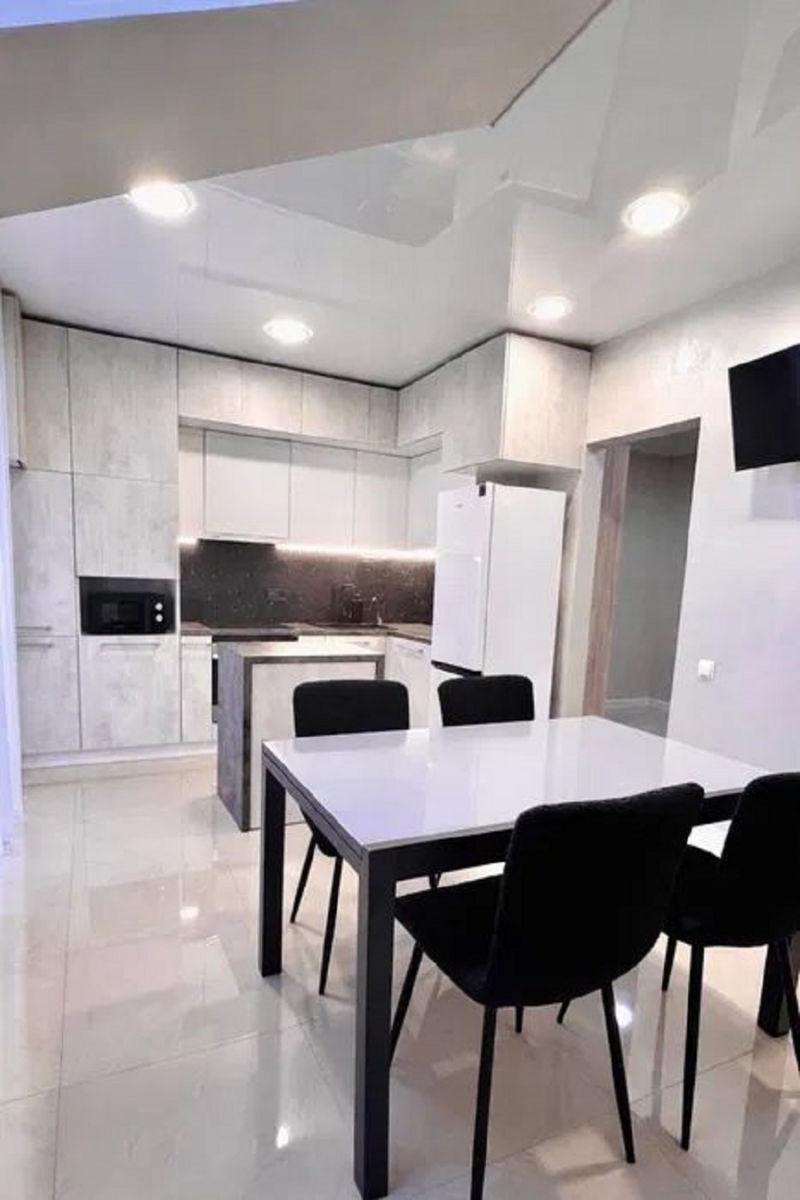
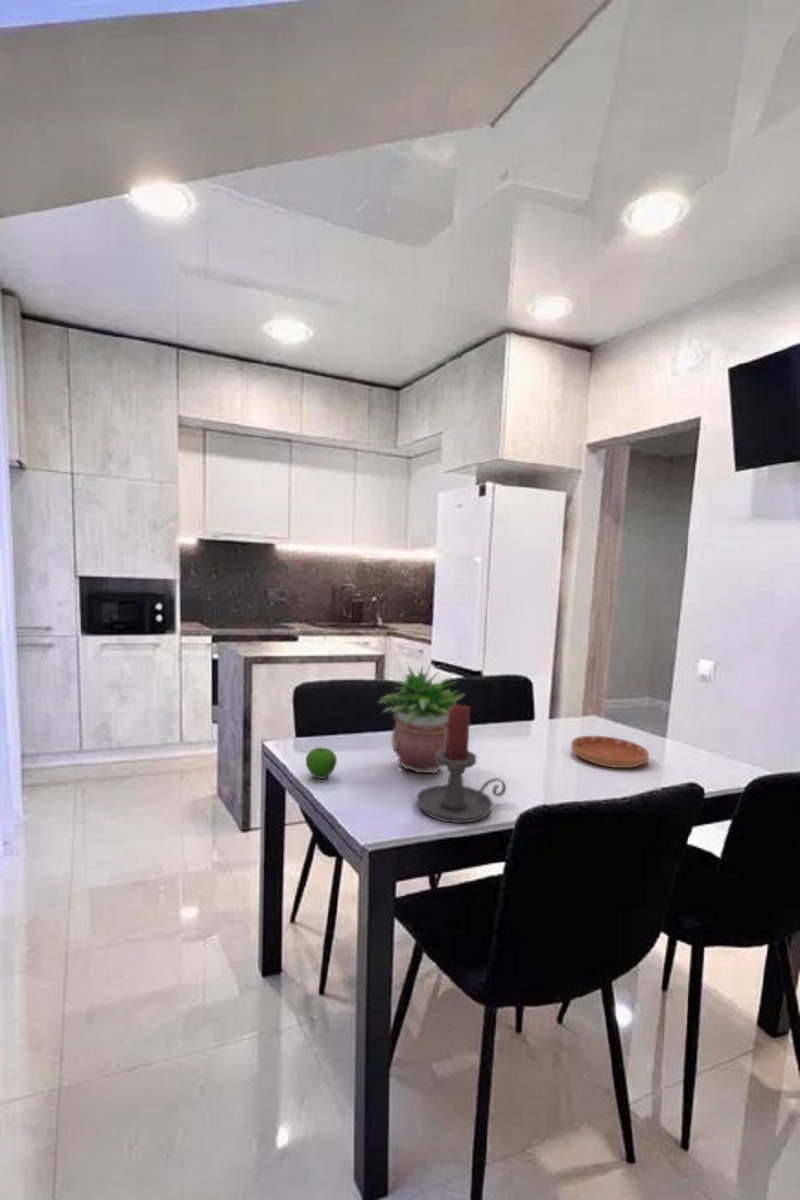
+ candle holder [415,704,507,824]
+ apple [305,747,338,780]
+ saucer [570,735,650,769]
+ potted plant [377,663,466,774]
